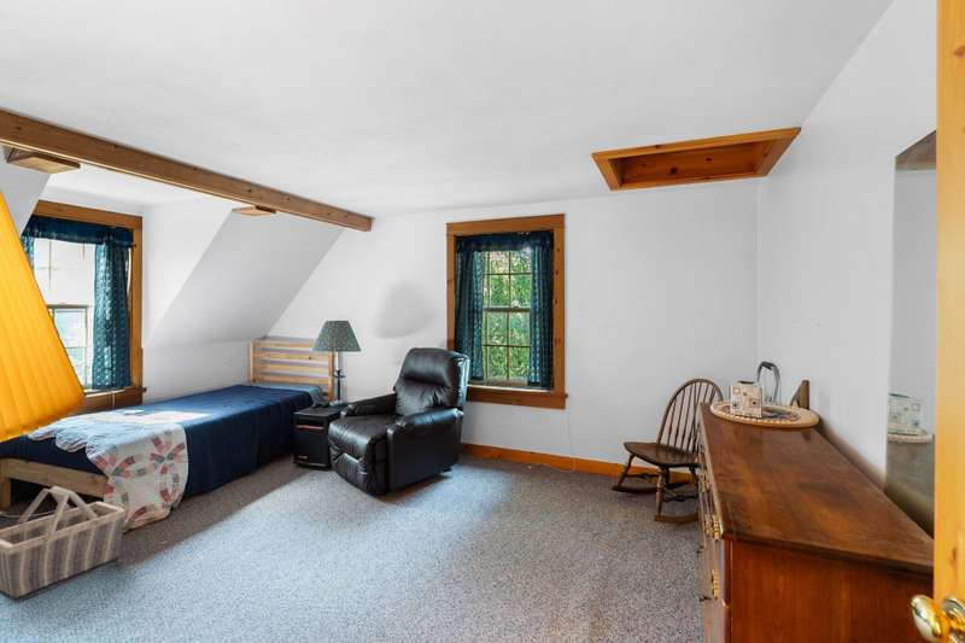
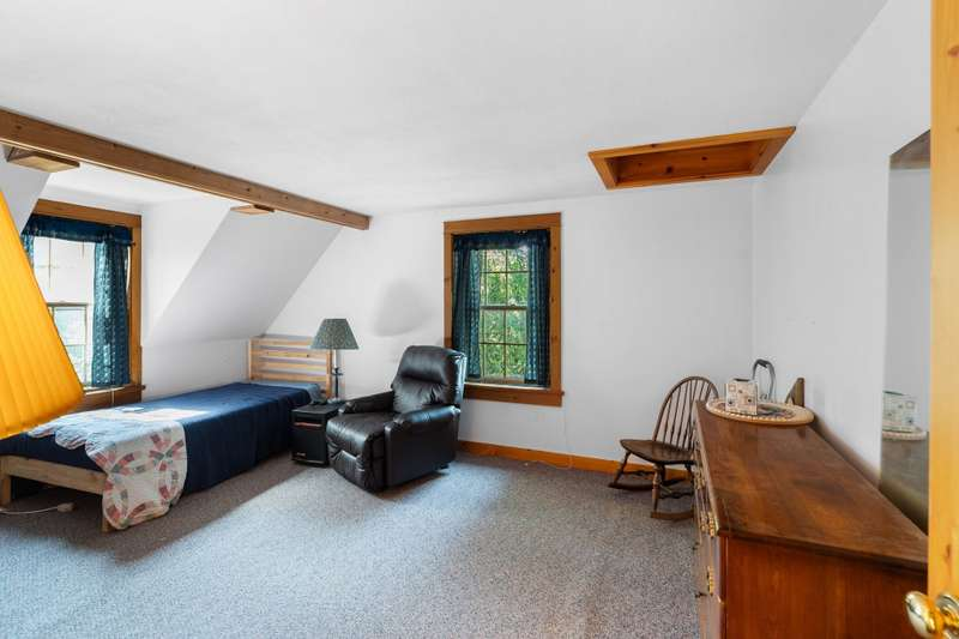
- basket [0,485,128,603]
